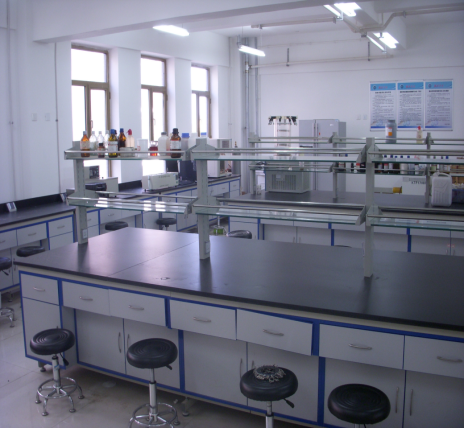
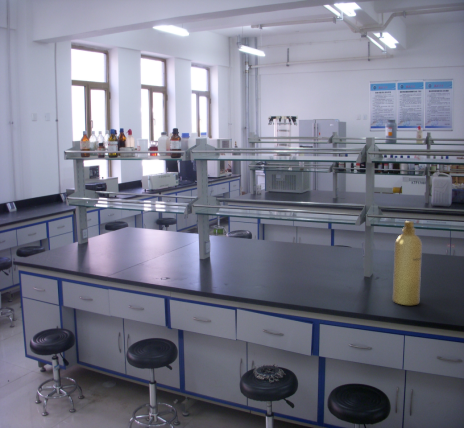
+ spray bottle [392,220,423,306]
